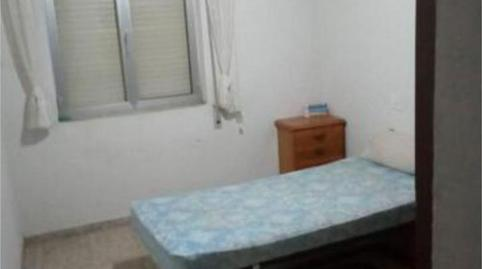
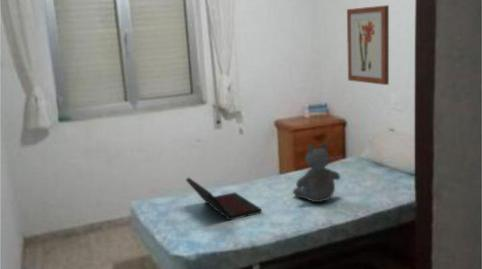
+ laptop [185,176,263,222]
+ wall art [346,4,390,86]
+ stuffed bear [292,141,341,203]
